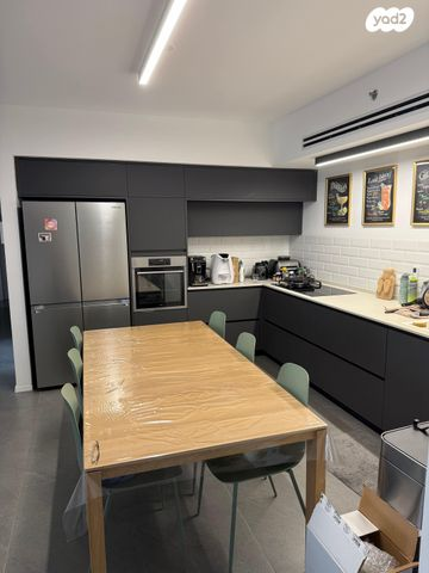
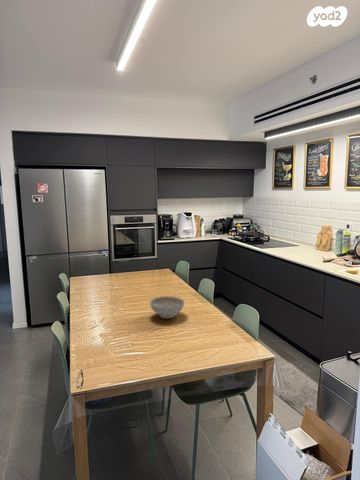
+ decorative bowl [148,295,186,320]
